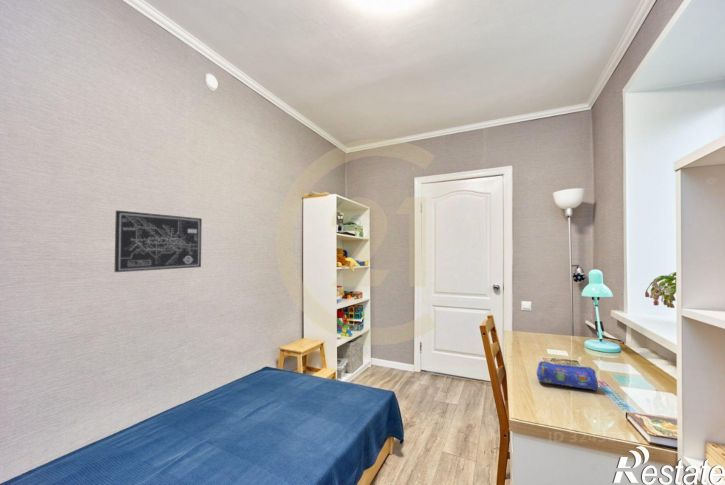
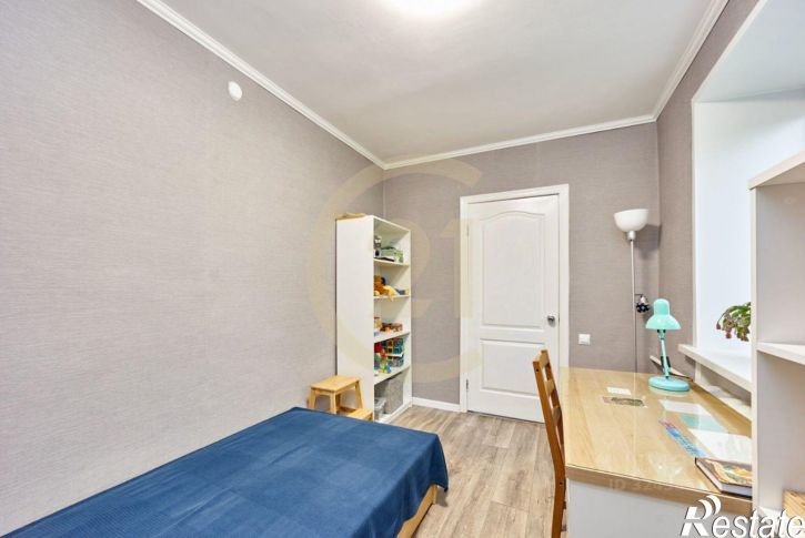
- pencil case [536,360,599,392]
- wall art [114,209,203,273]
